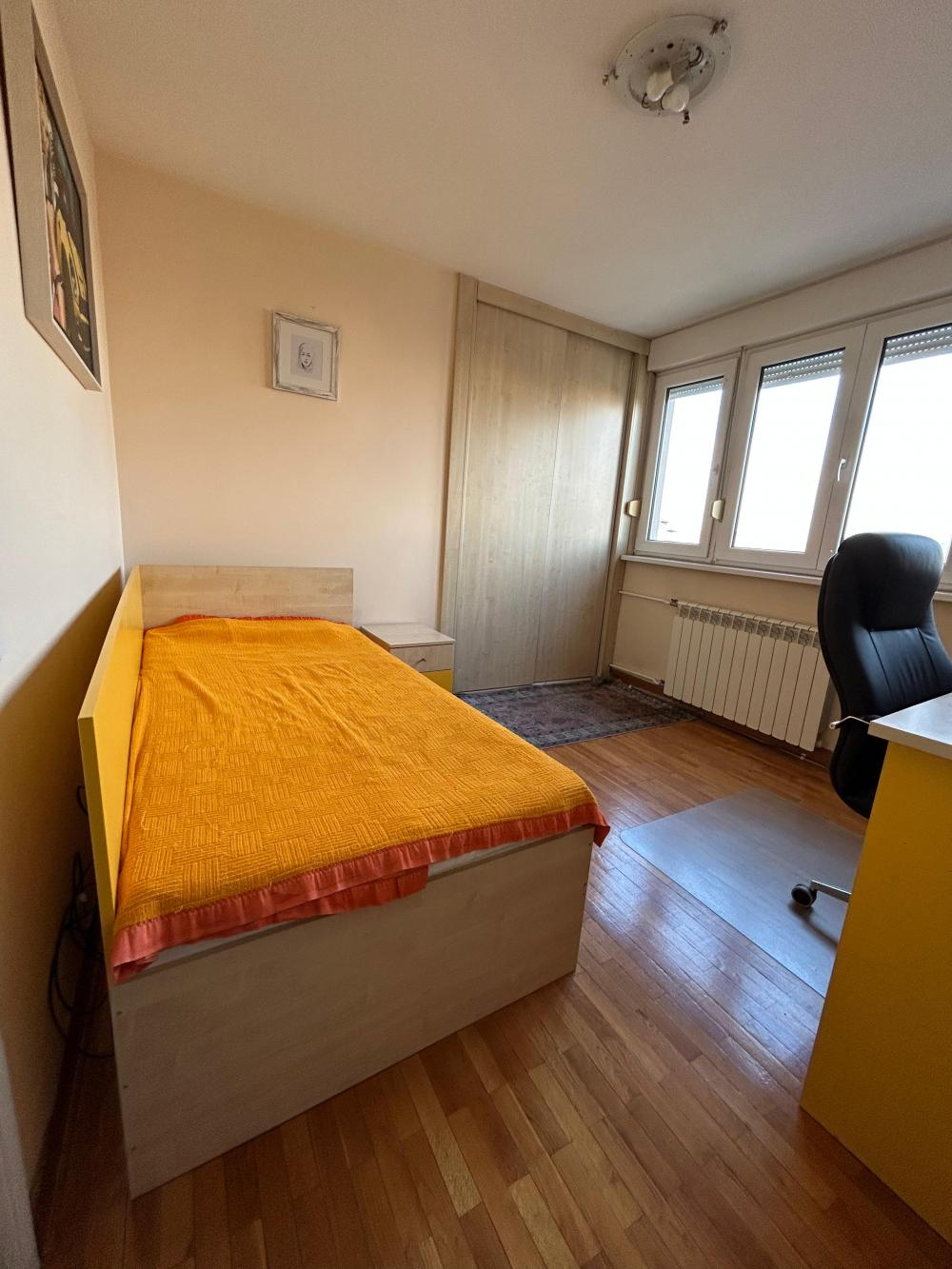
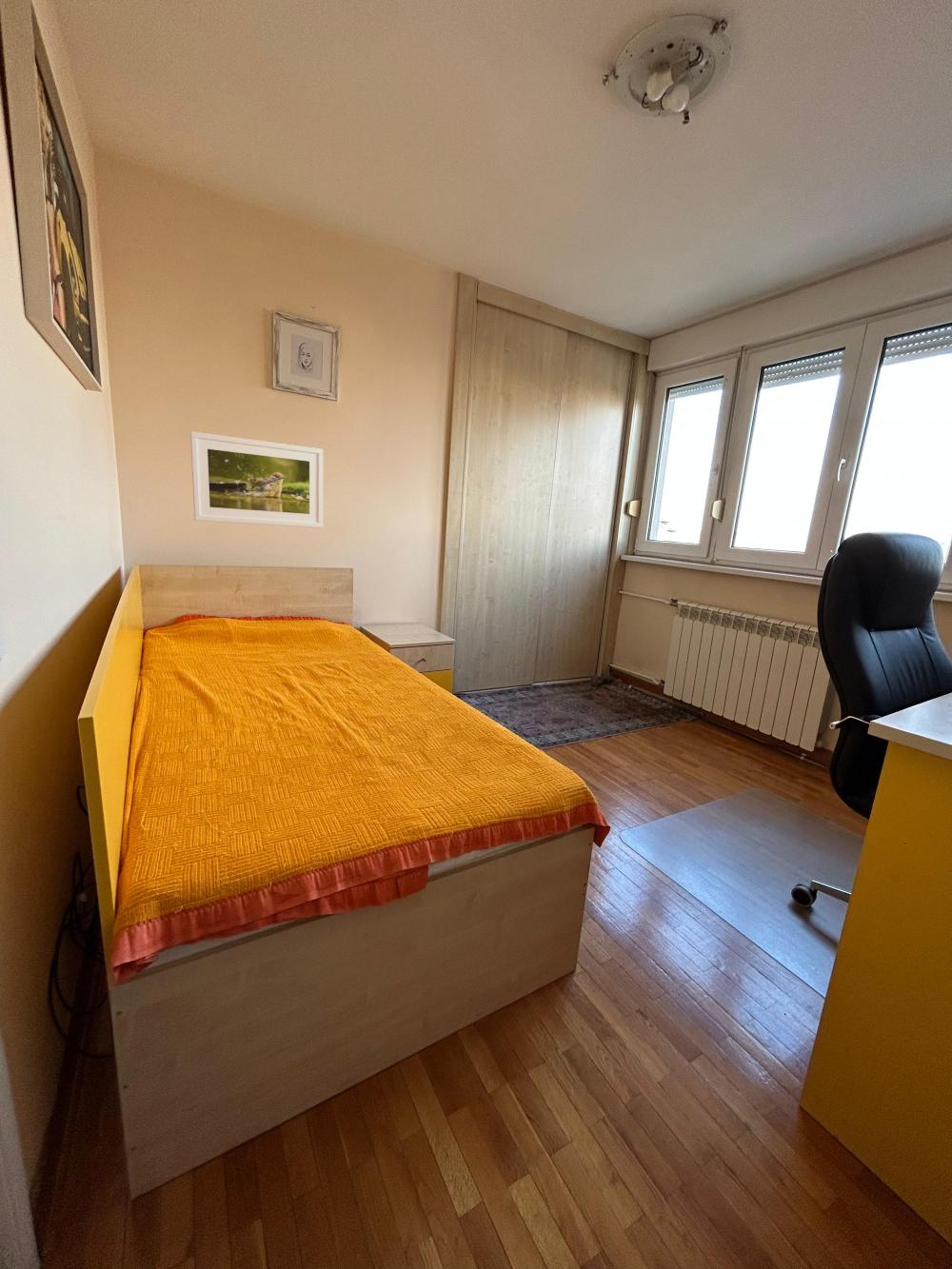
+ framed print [189,430,324,528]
